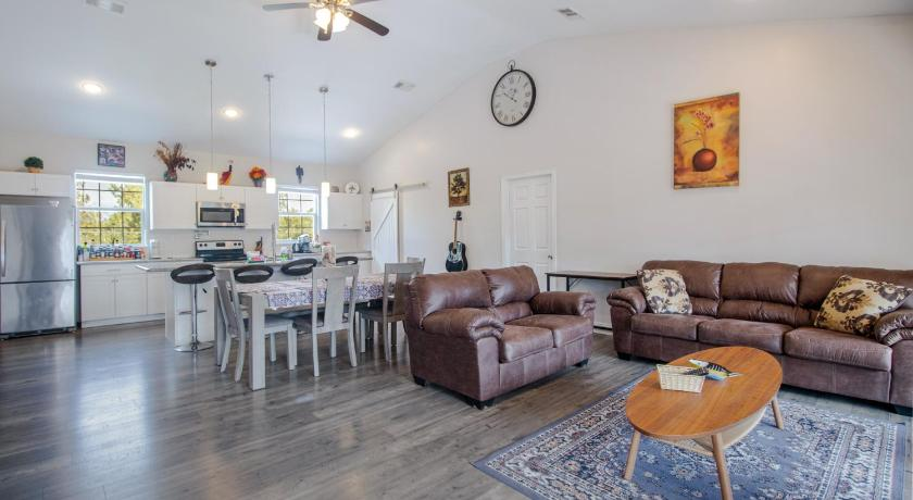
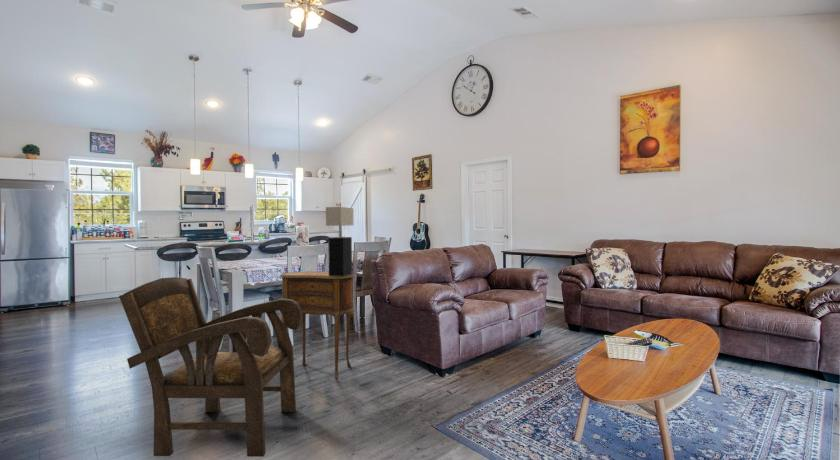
+ armchair [118,276,302,458]
+ table lamp [325,206,354,276]
+ side table [279,270,356,381]
